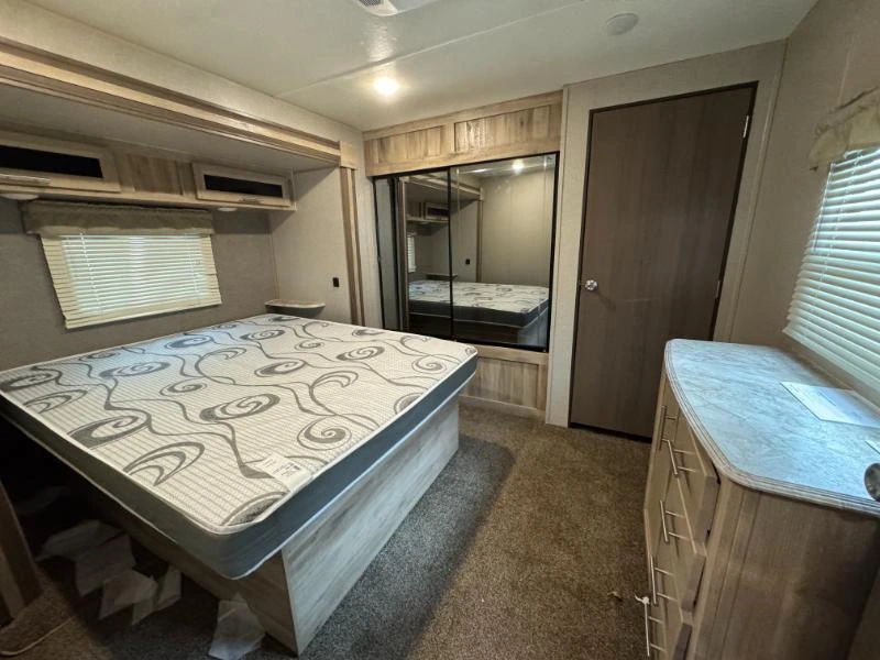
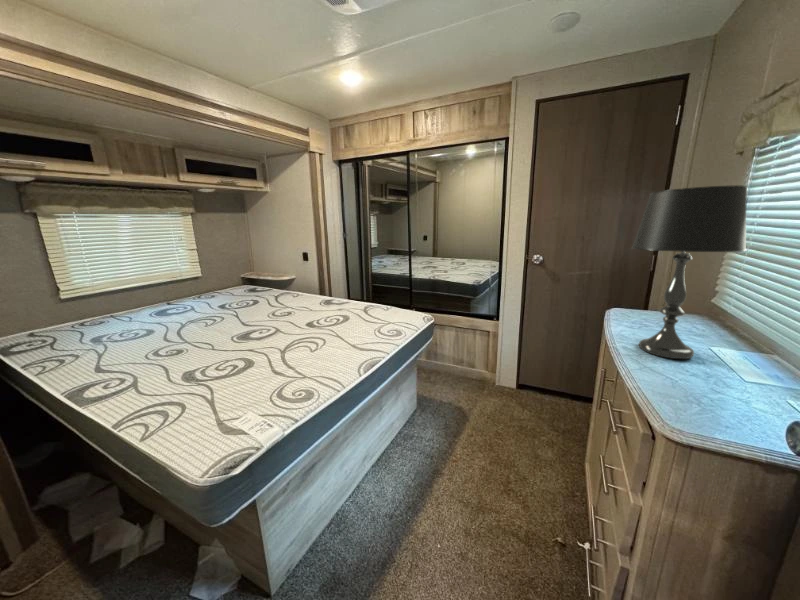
+ table lamp [631,184,748,360]
